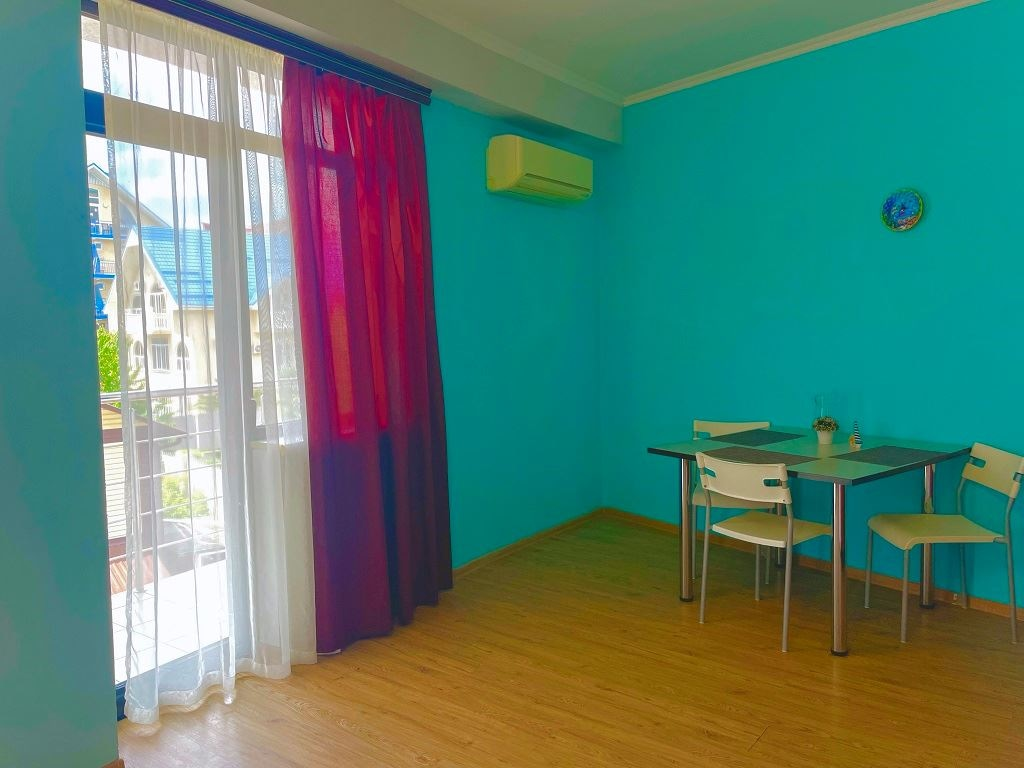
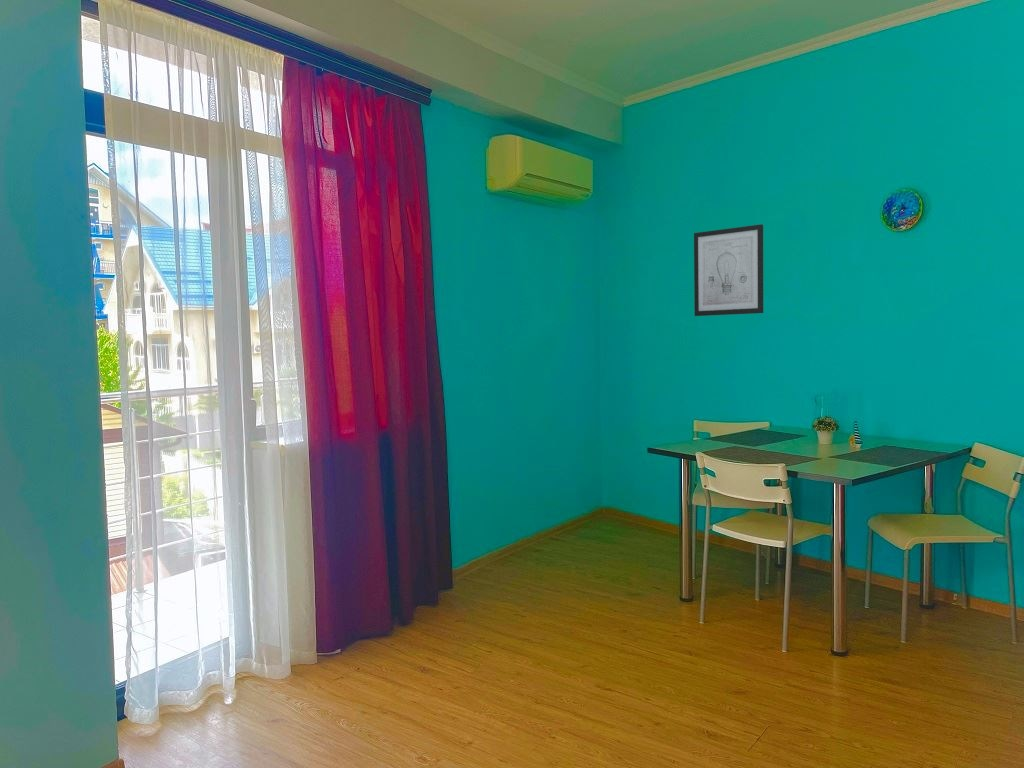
+ wall art [693,223,764,317]
